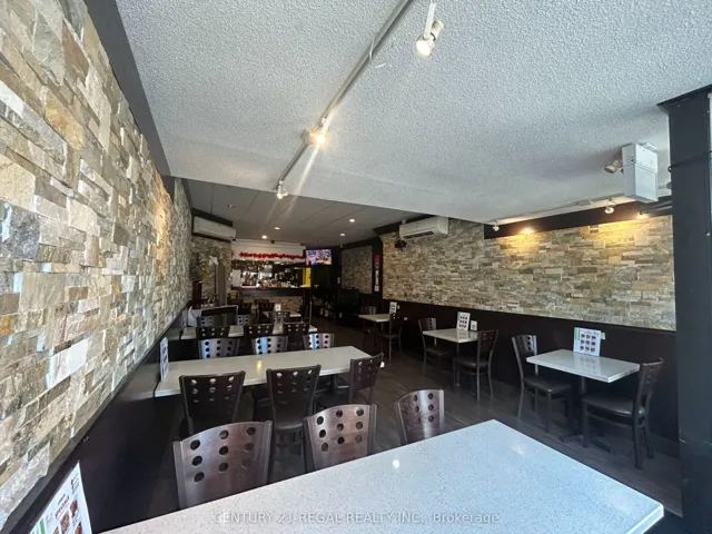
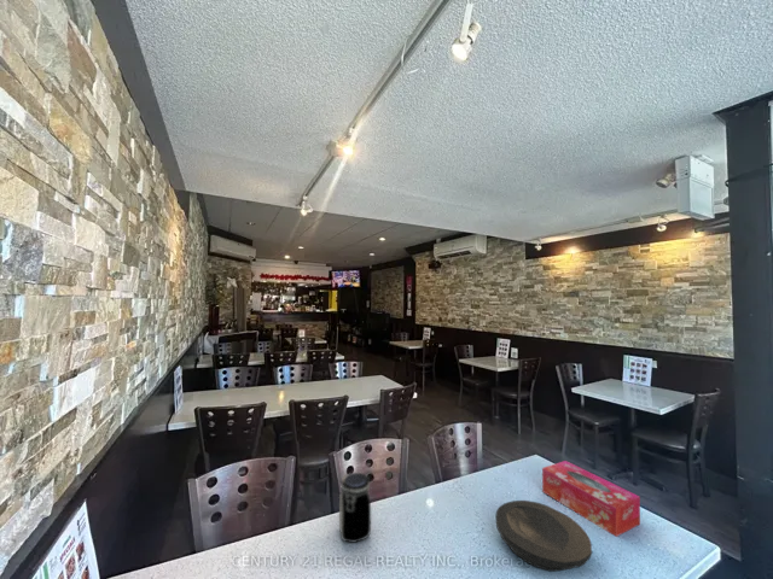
+ plate [495,499,593,573]
+ tissue box [541,460,641,538]
+ jar [338,472,372,544]
